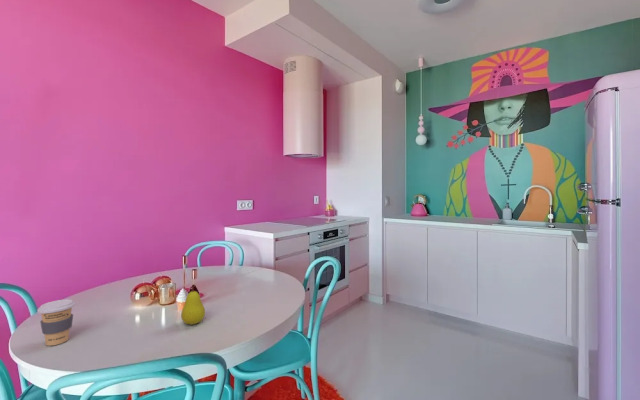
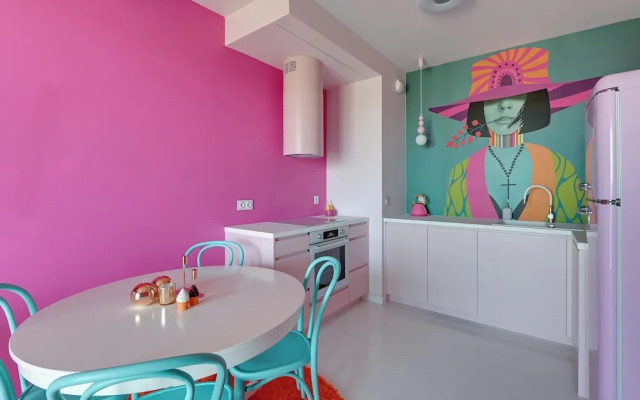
- fruit [180,286,206,325]
- coffee cup [36,298,76,347]
